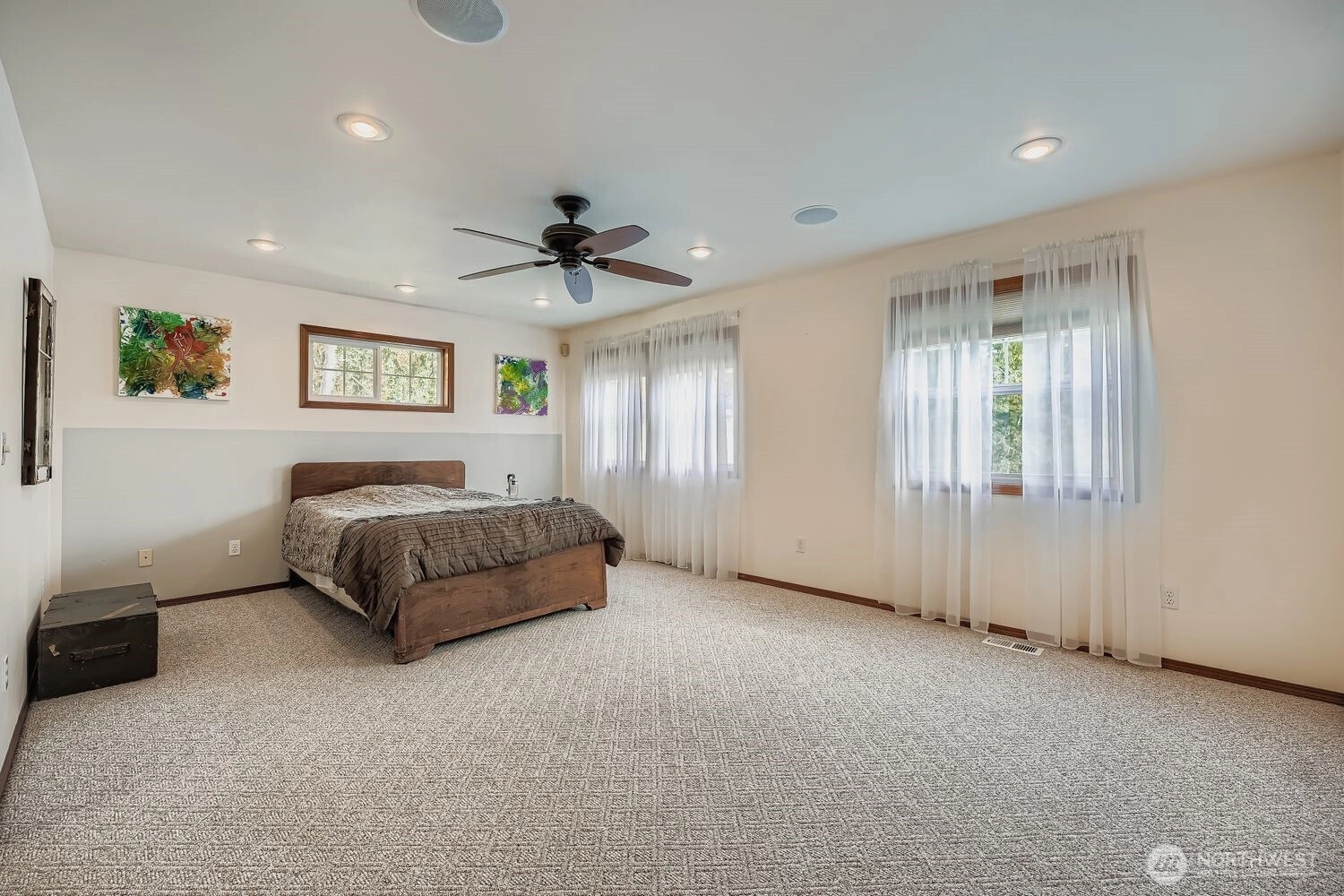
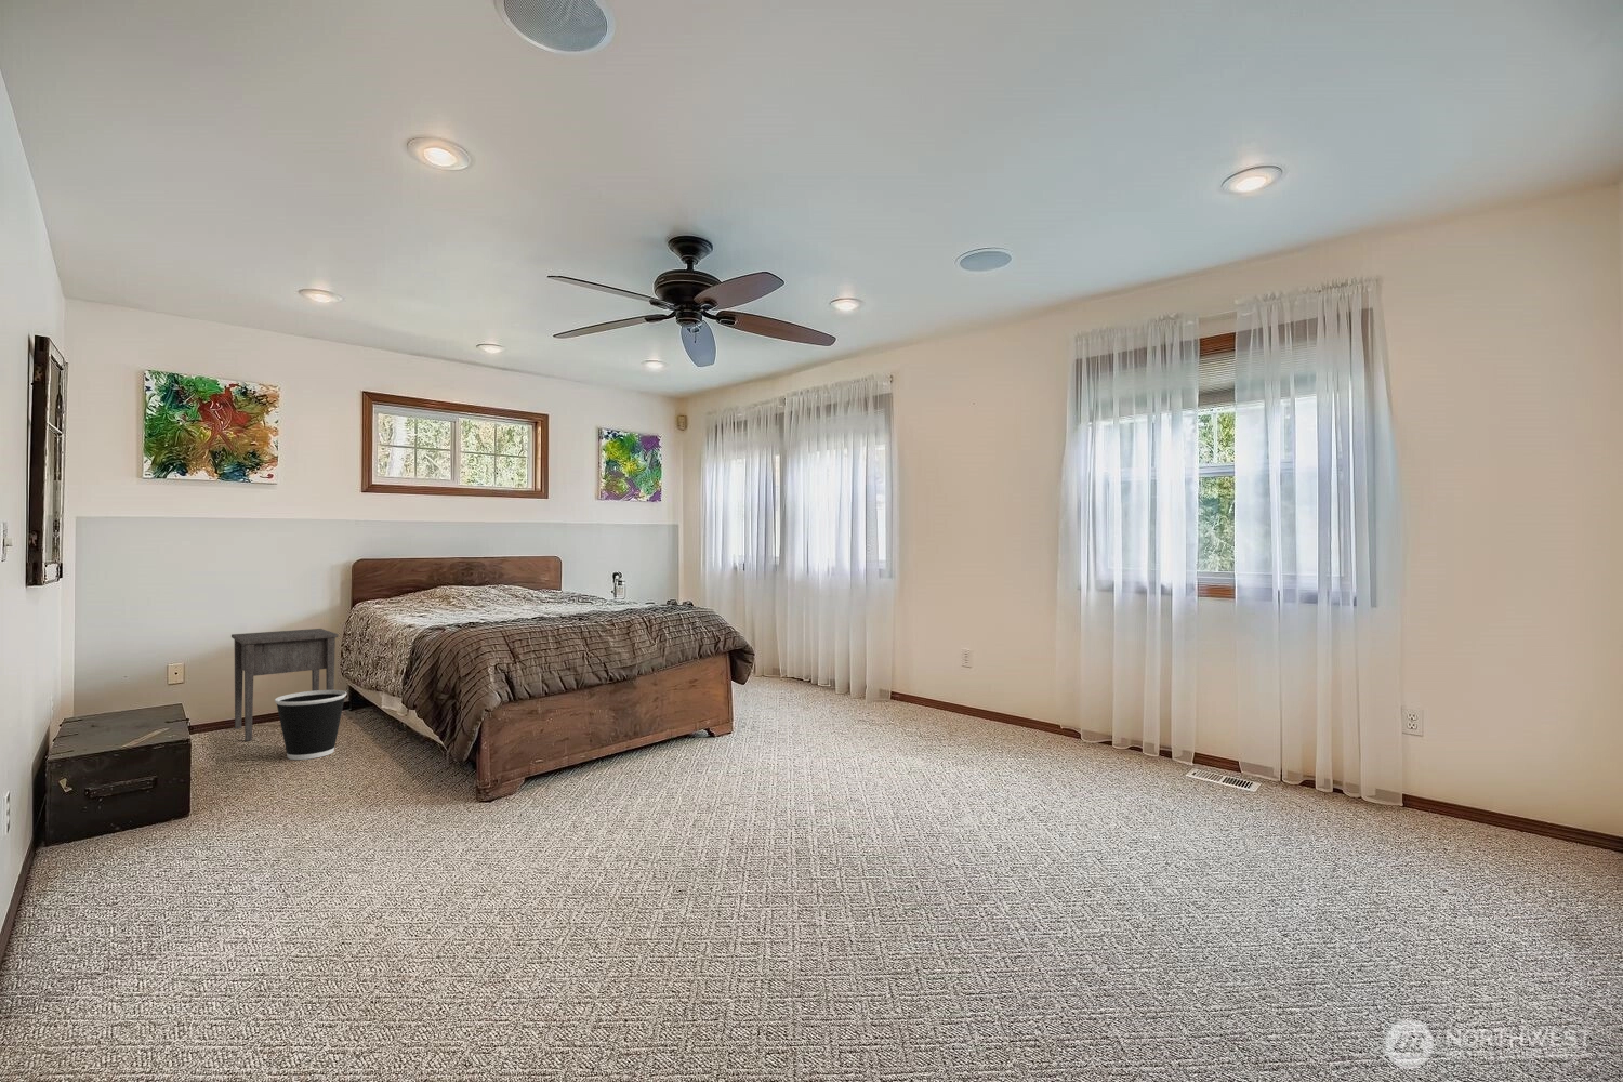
+ nightstand [231,628,339,743]
+ wastebasket [274,690,348,761]
